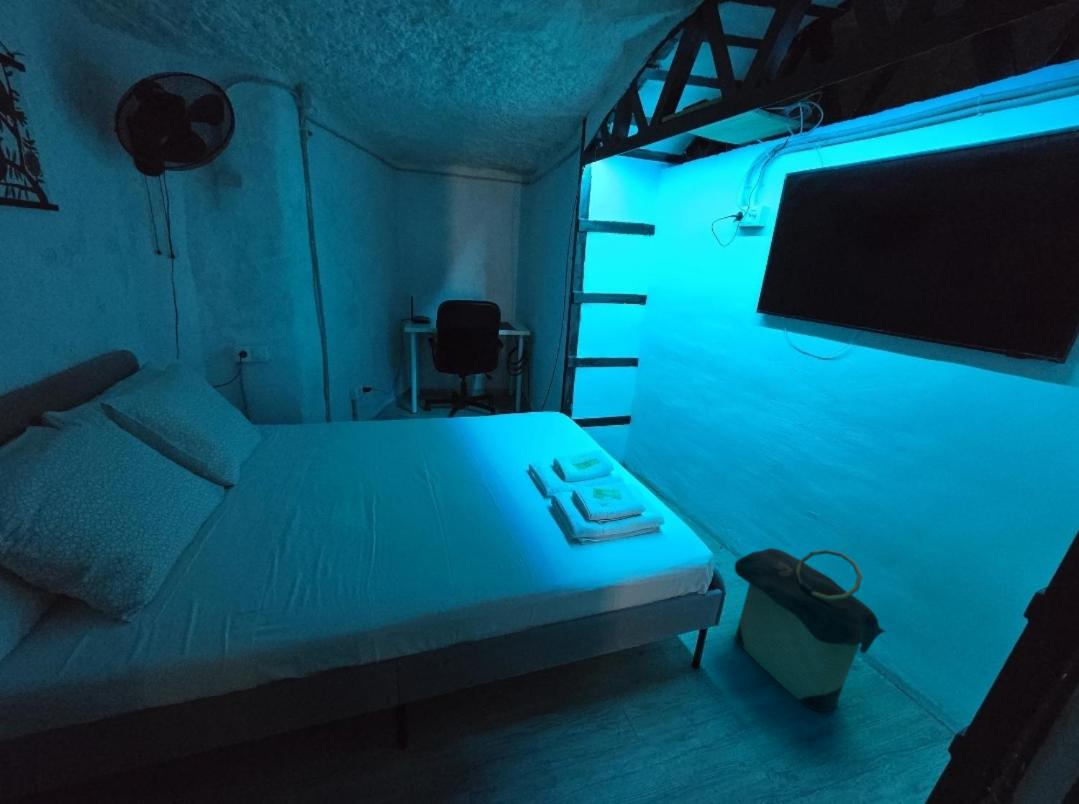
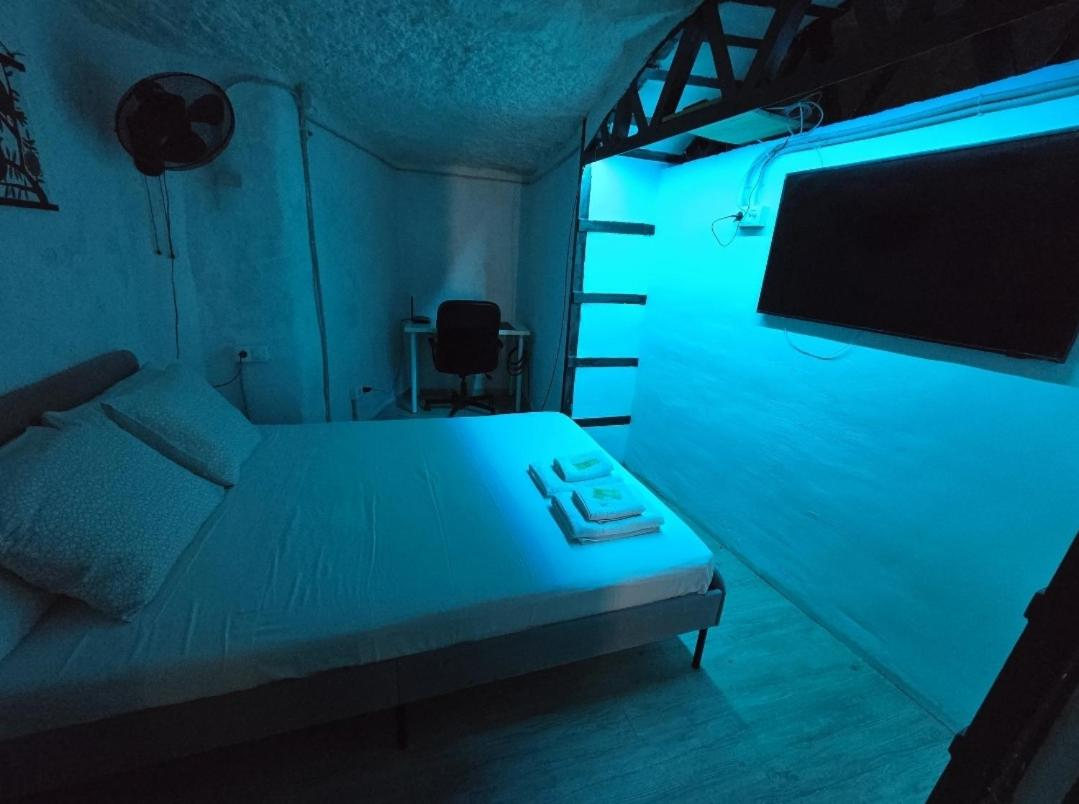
- laundry hamper [733,547,887,713]
